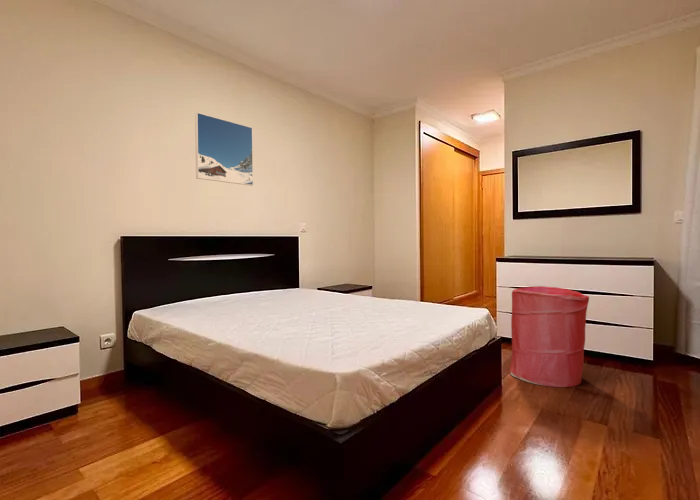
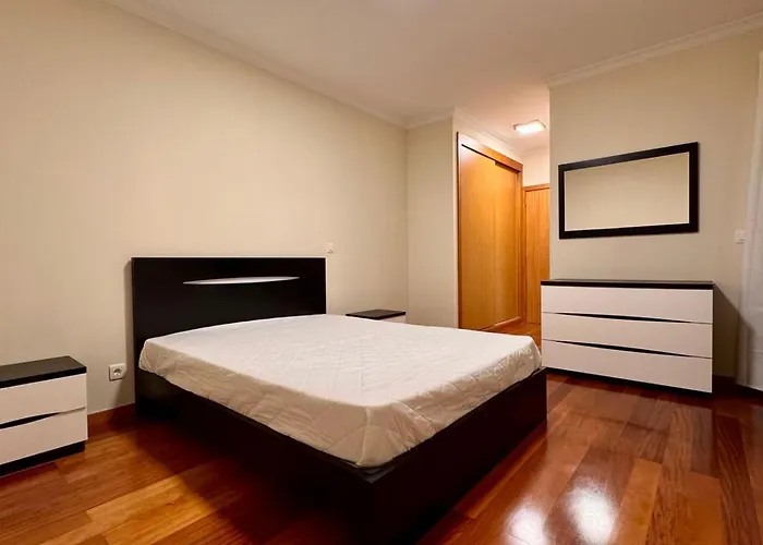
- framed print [194,112,254,187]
- laundry hamper [509,285,590,388]
